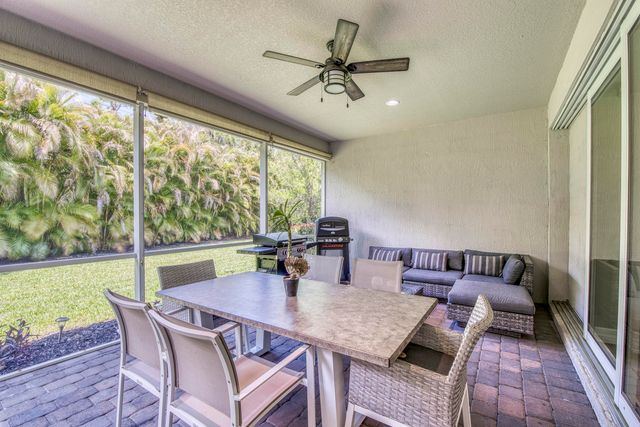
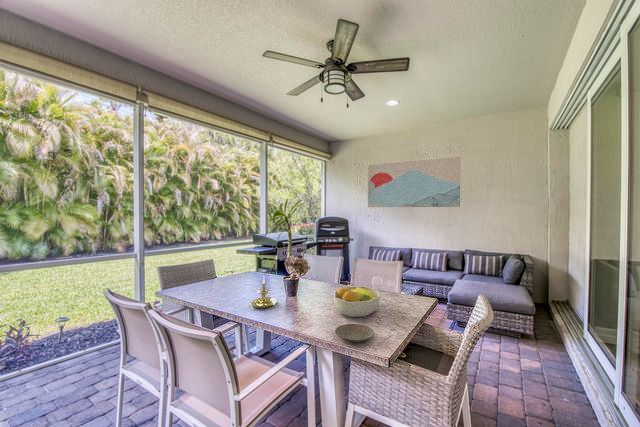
+ fruit bowl [333,285,381,318]
+ wall art [367,156,461,208]
+ candle holder [250,275,277,309]
+ plate [334,323,375,343]
